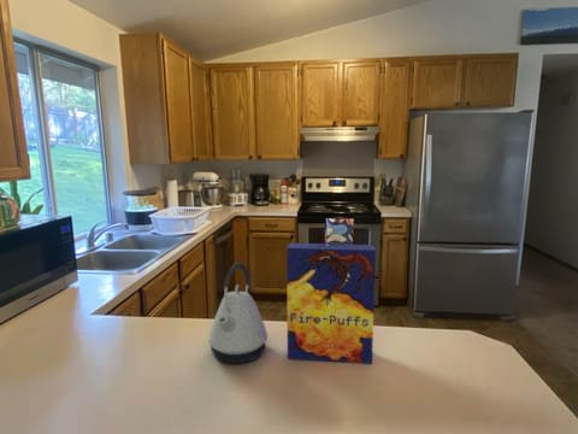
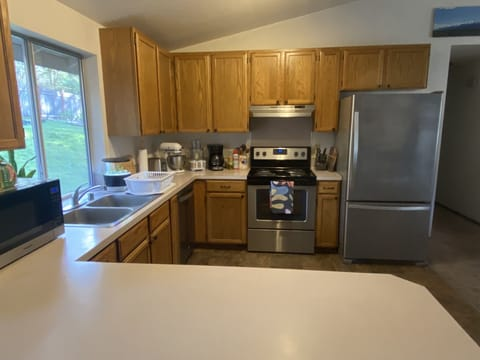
- kettle [207,262,269,364]
- cereal box [285,242,377,365]
